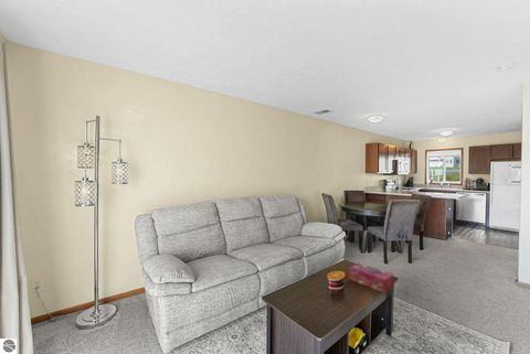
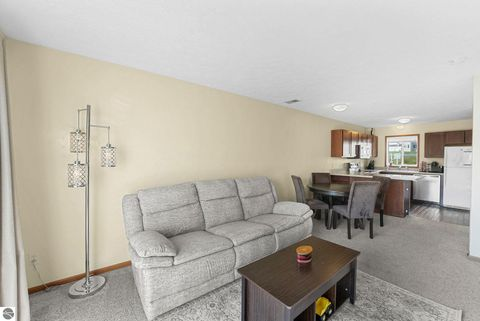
- tissue box [348,261,395,294]
